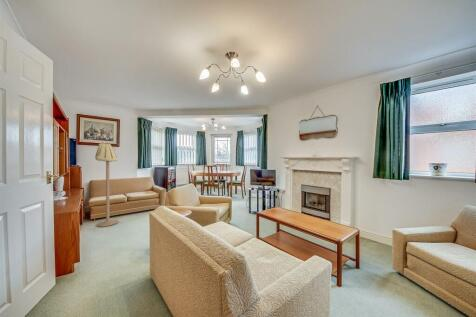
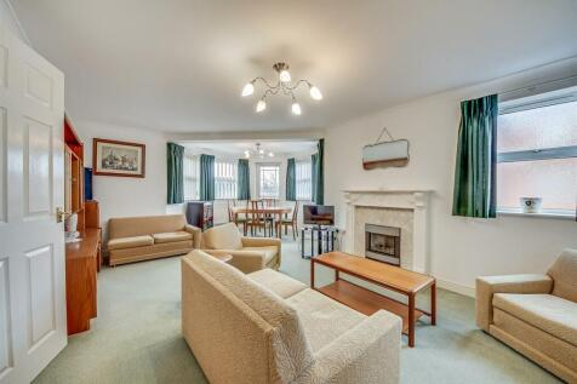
- floor lamp [94,141,120,228]
